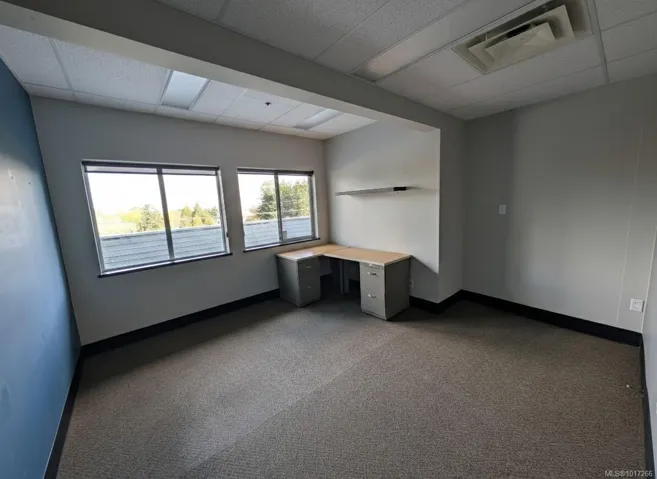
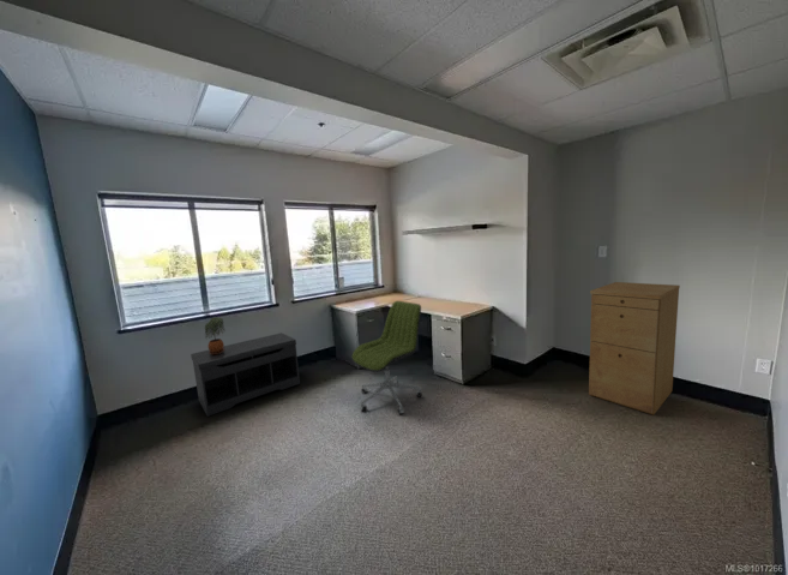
+ potted plant [204,316,225,354]
+ filing cabinet [588,281,681,415]
+ bench [190,331,301,418]
+ office chair [350,300,423,415]
